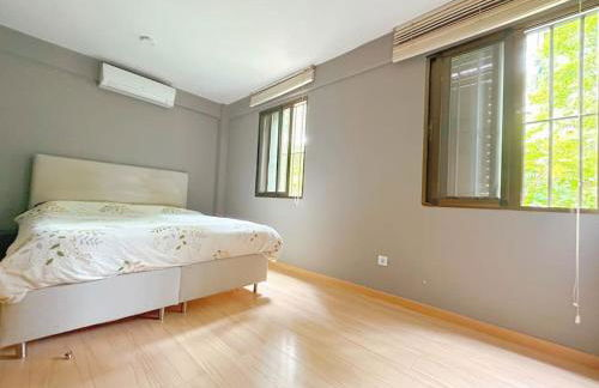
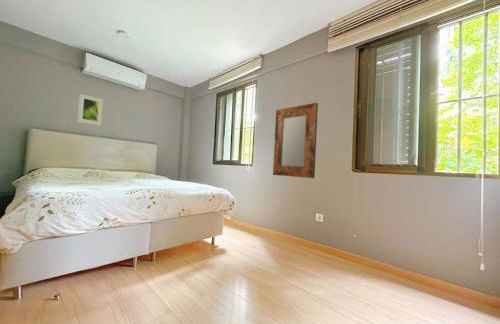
+ home mirror [272,102,319,179]
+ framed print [77,93,104,126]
